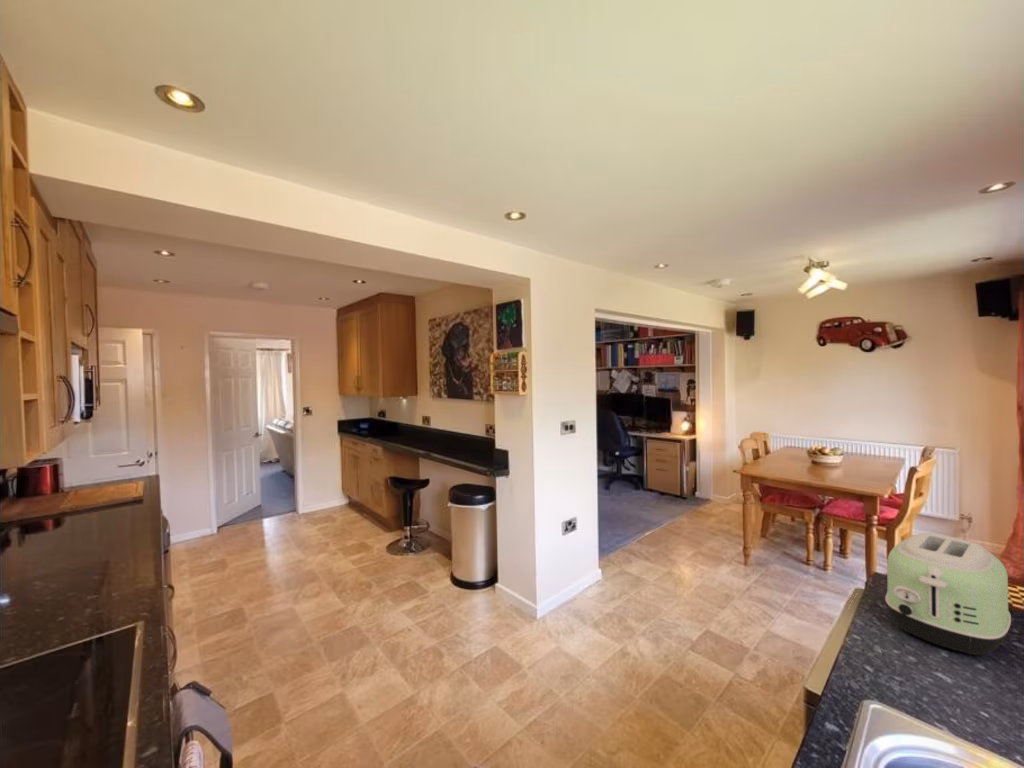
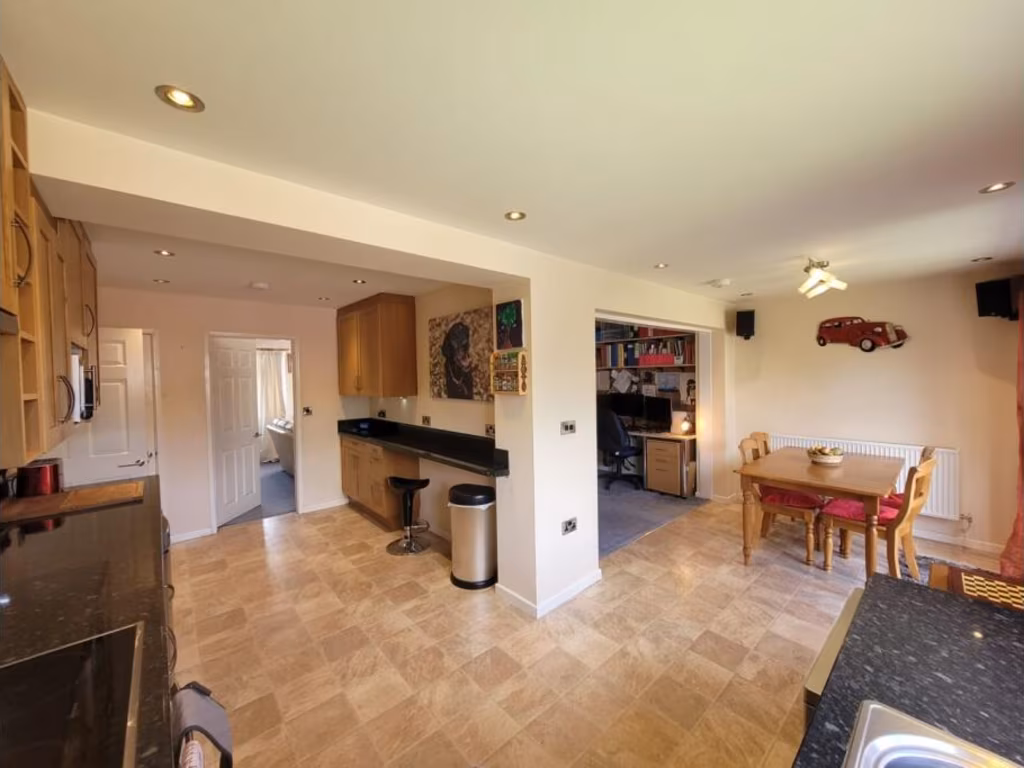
- toaster [884,532,1012,656]
